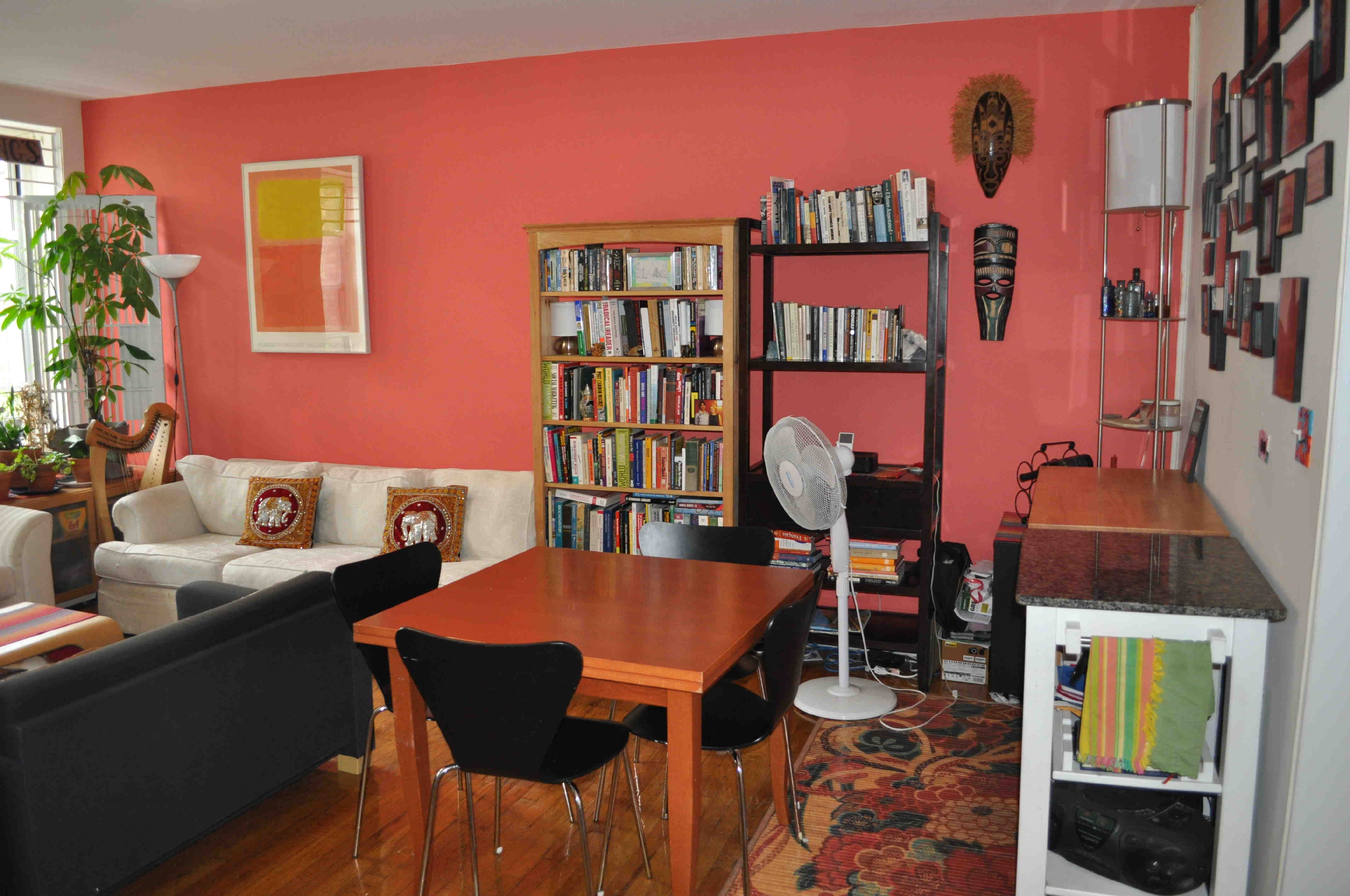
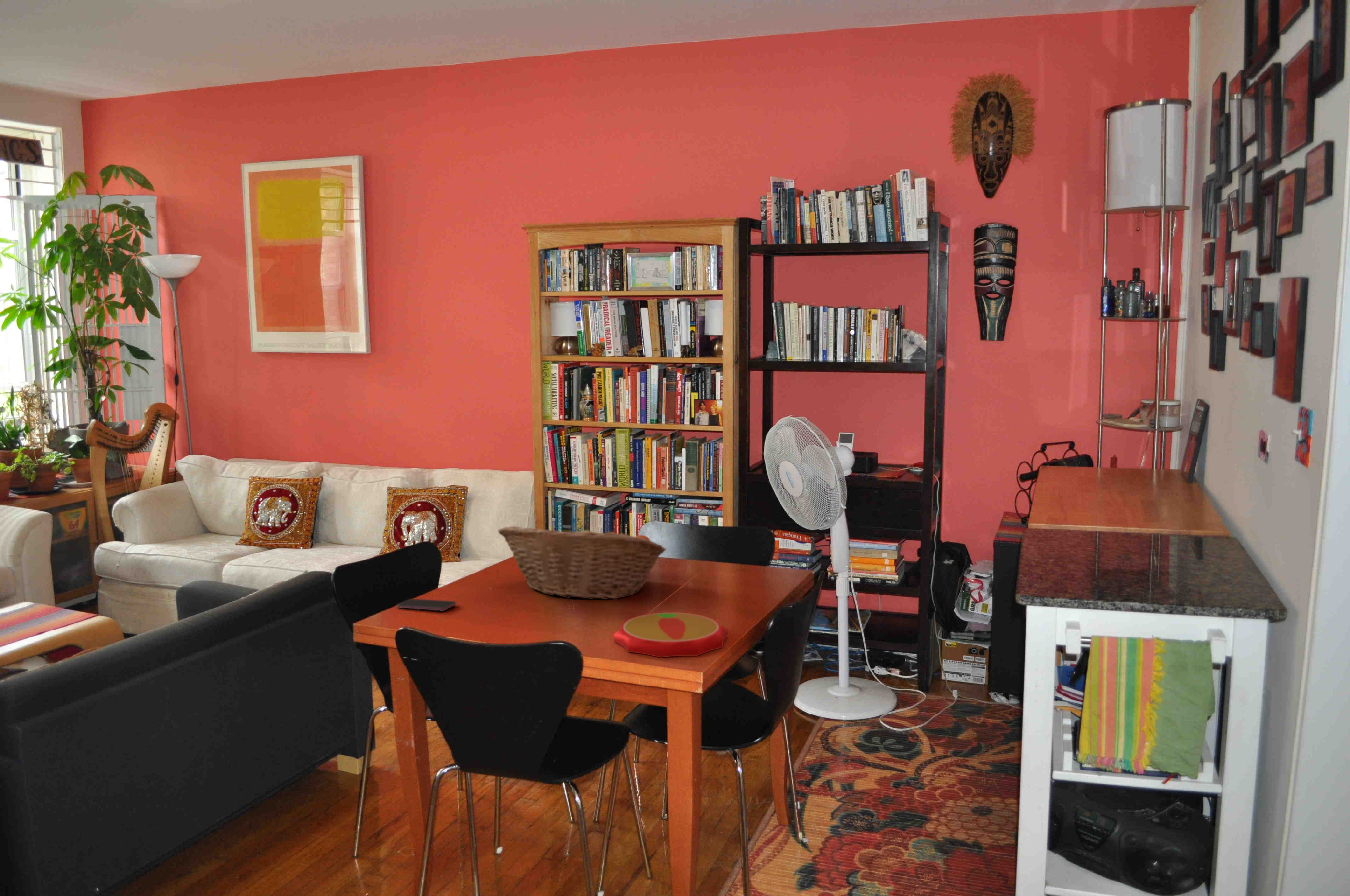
+ plate [613,612,728,658]
+ smartphone [397,598,456,612]
+ fruit basket [498,522,667,599]
